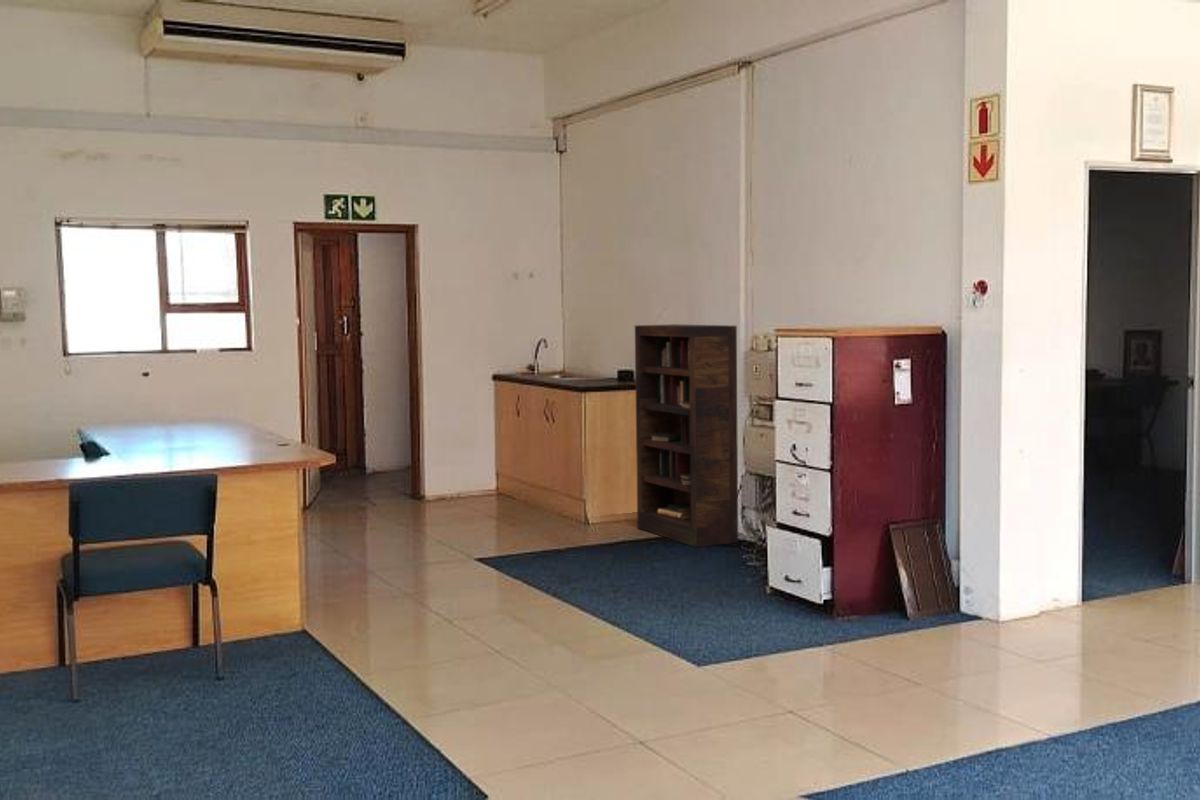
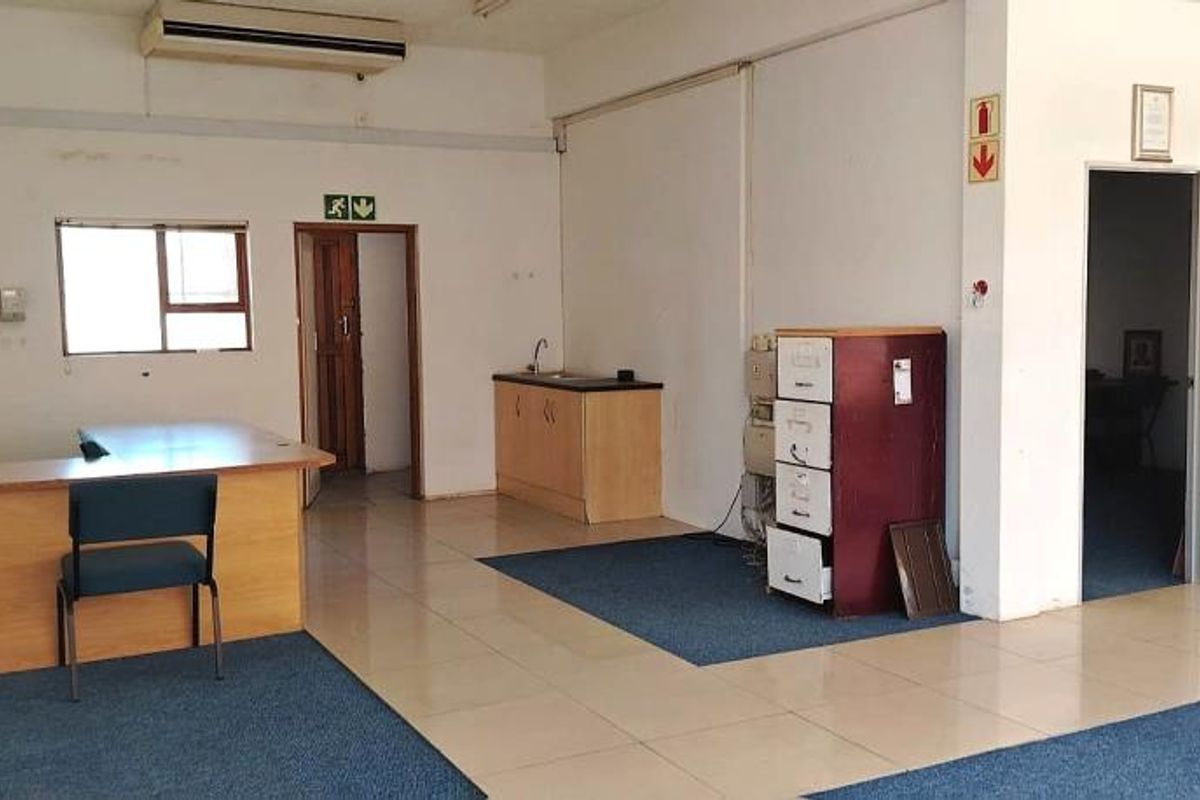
- bookcase [634,323,739,549]
